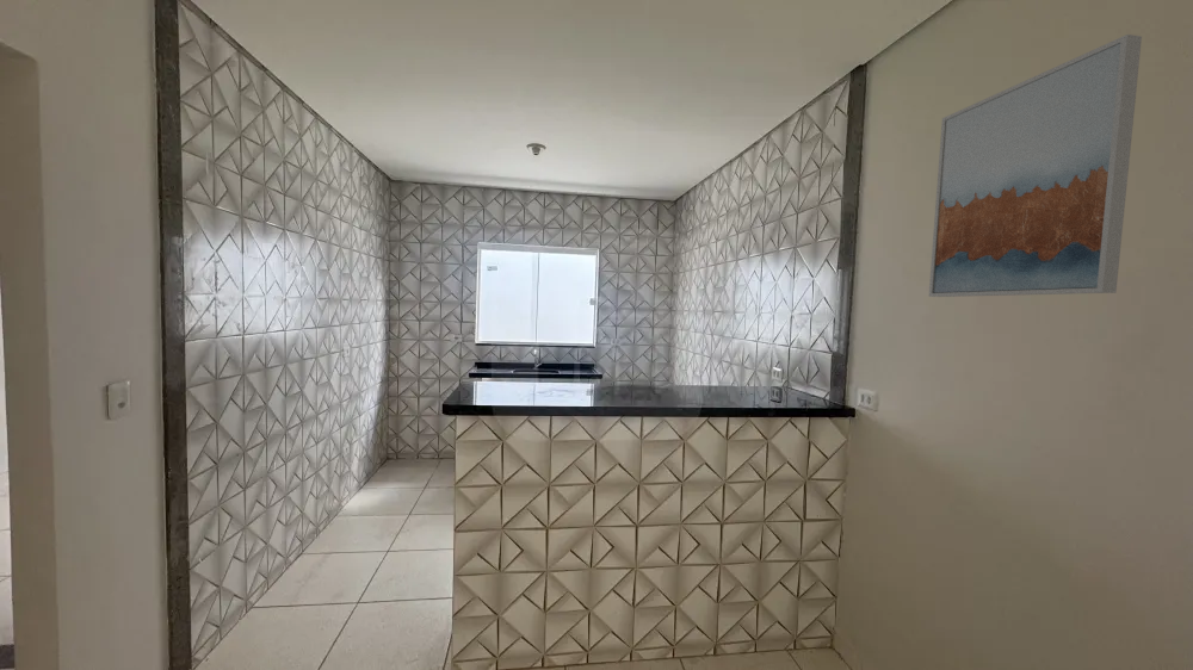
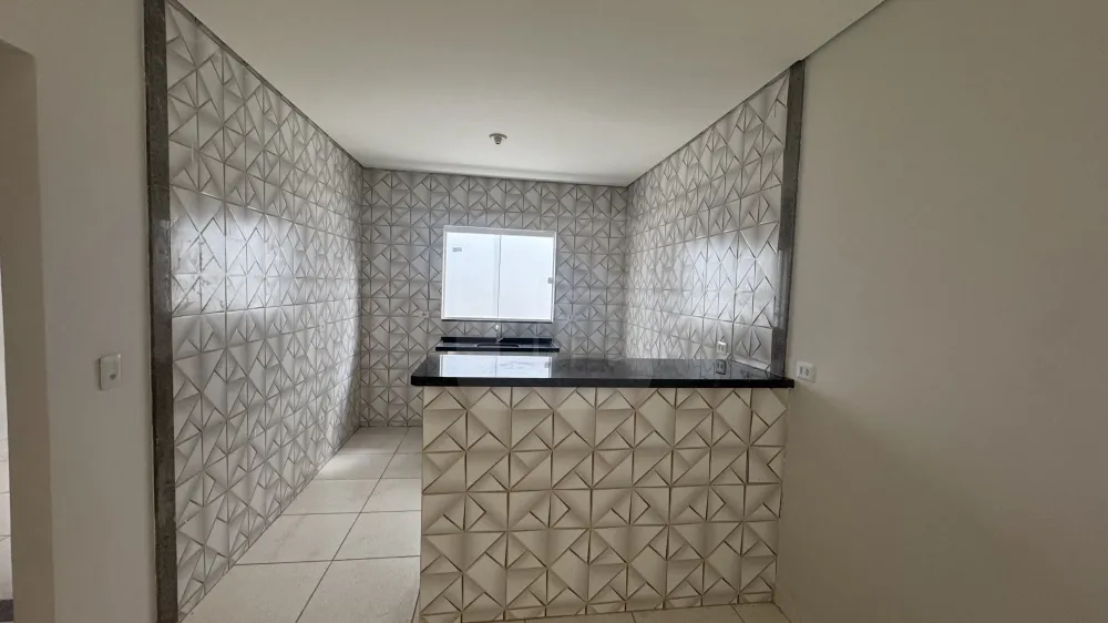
- wall art [928,33,1143,298]
